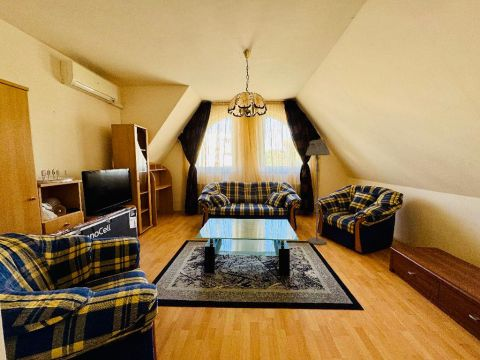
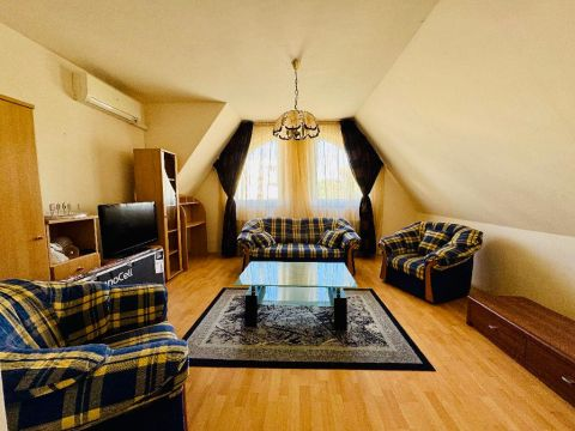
- floor lamp [305,139,331,246]
